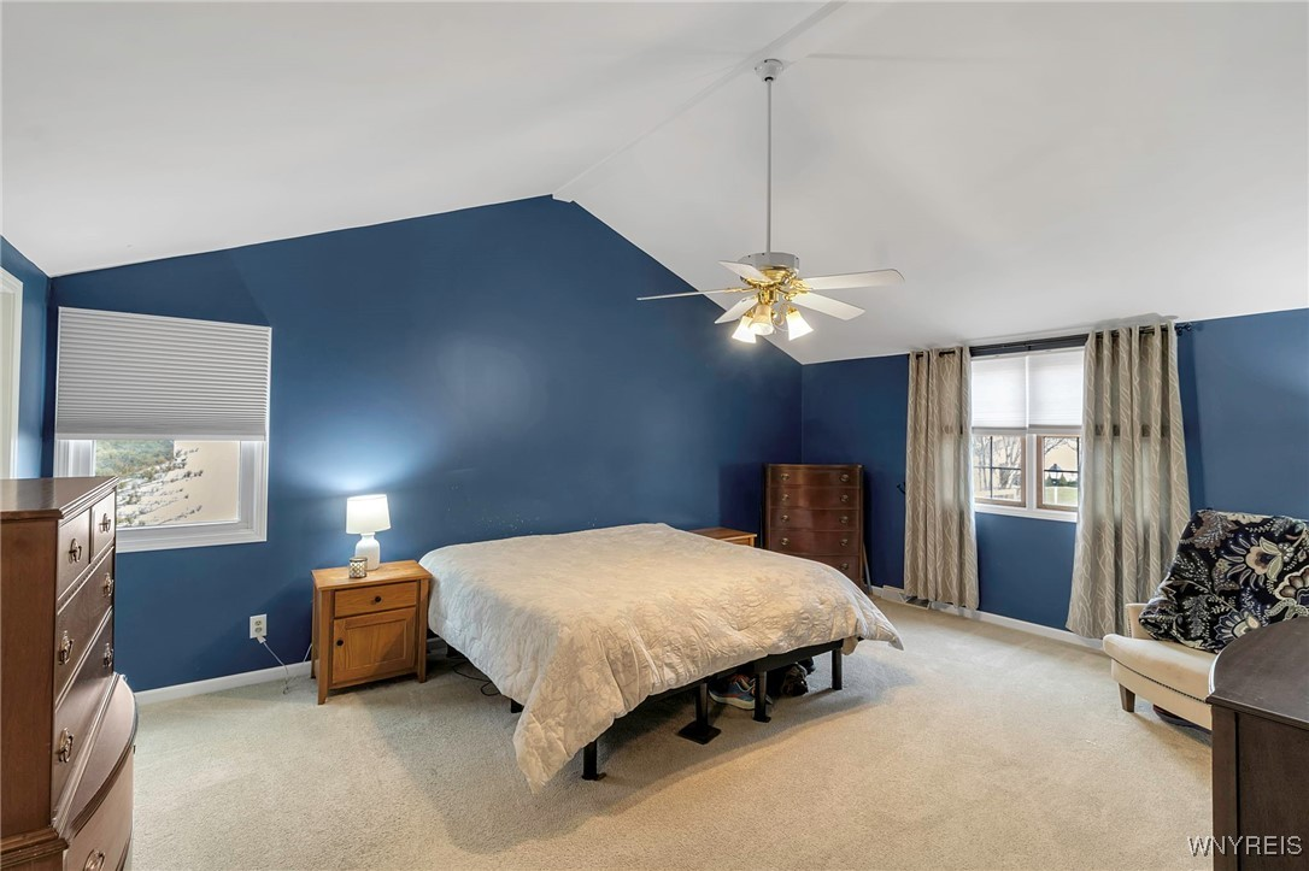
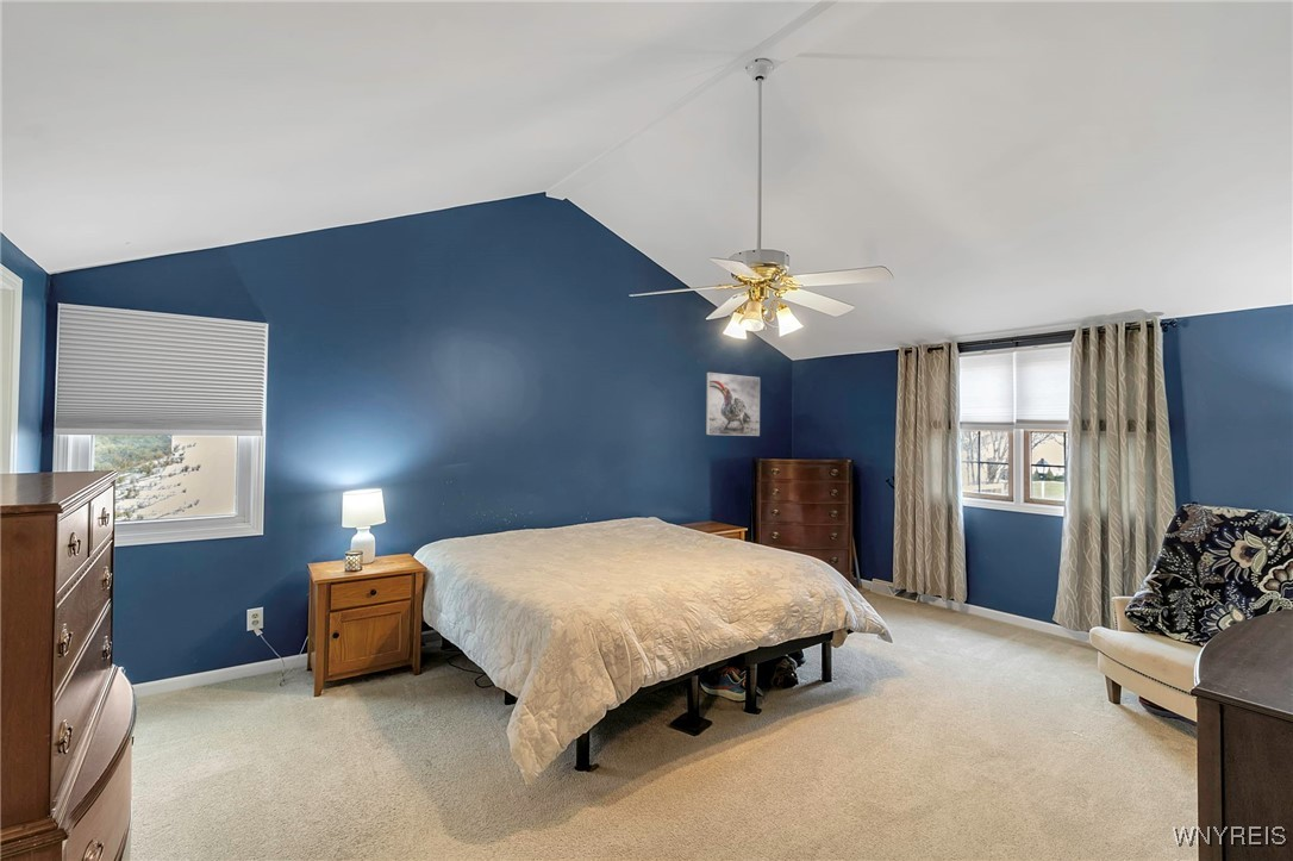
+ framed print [705,372,761,437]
